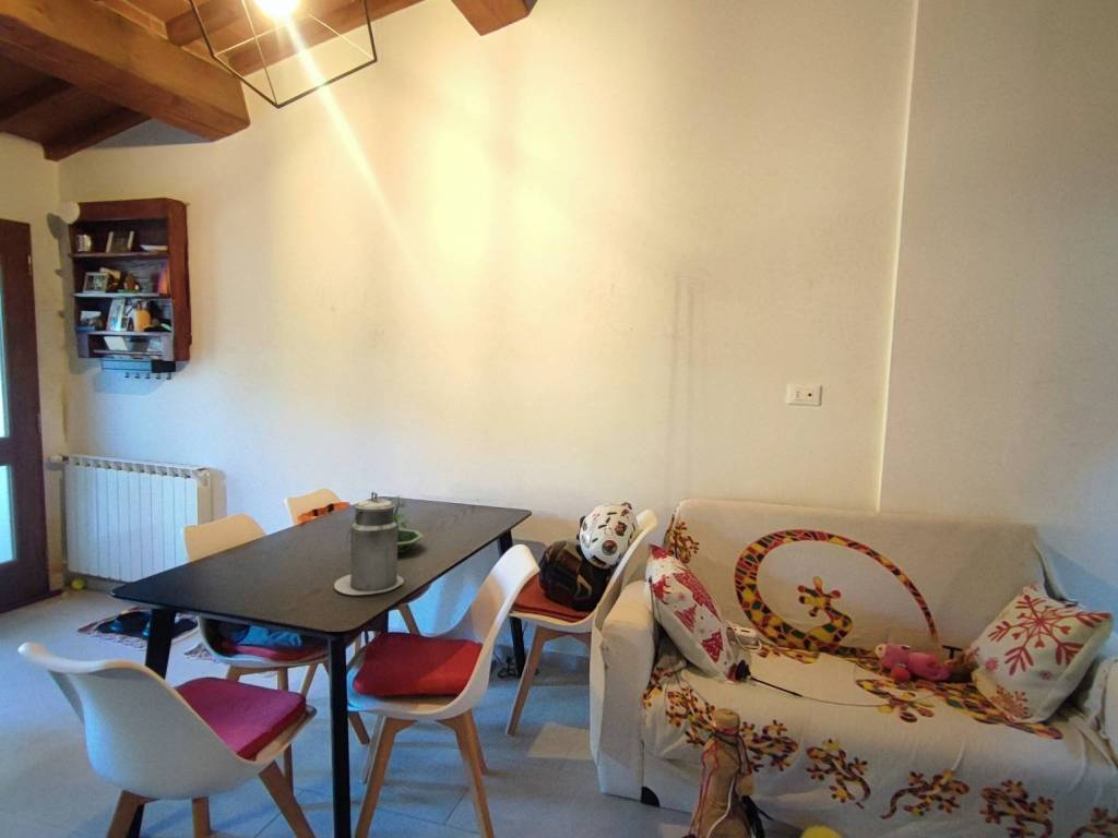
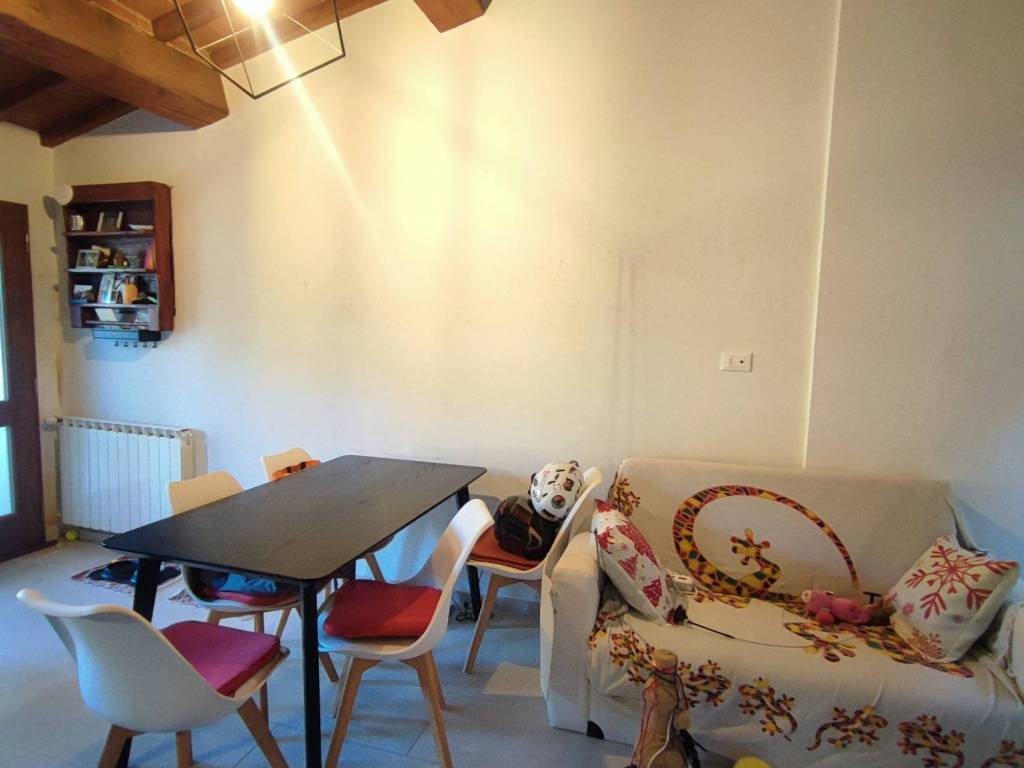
- terrarium [386,494,425,554]
- canister [333,491,405,596]
